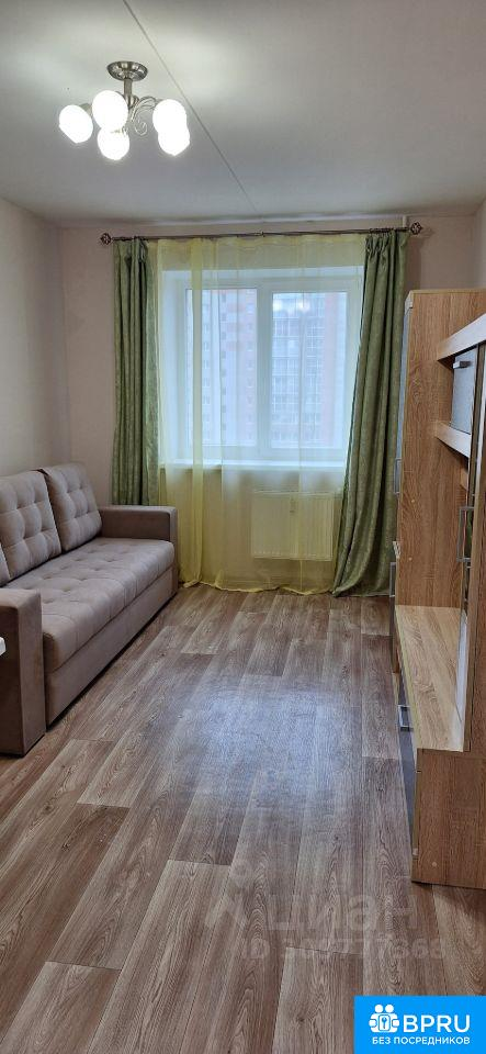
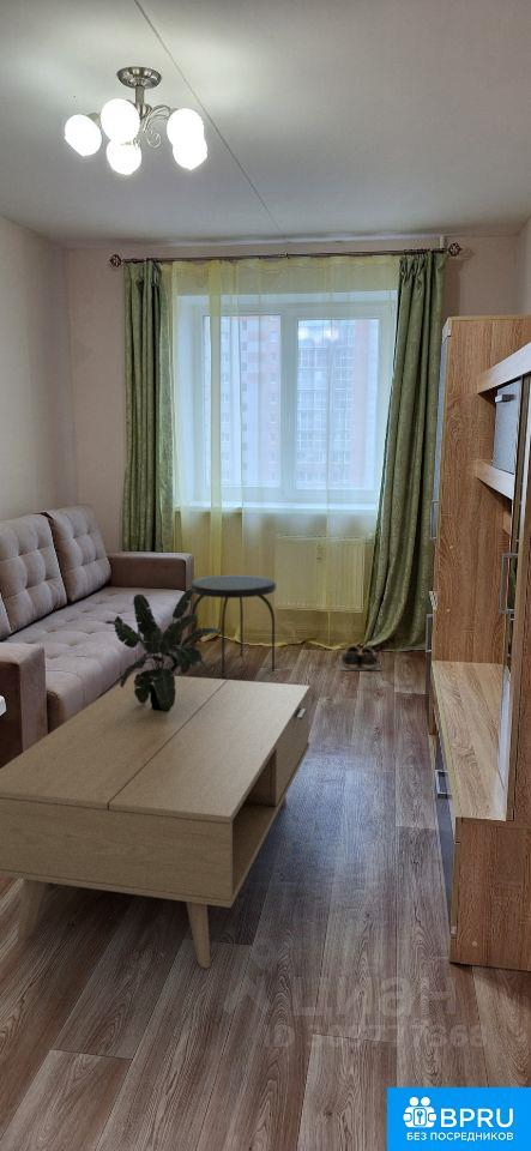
+ coffee table [0,671,312,969]
+ shoes [338,645,381,671]
+ potted plant [105,589,222,712]
+ side table [188,574,277,680]
